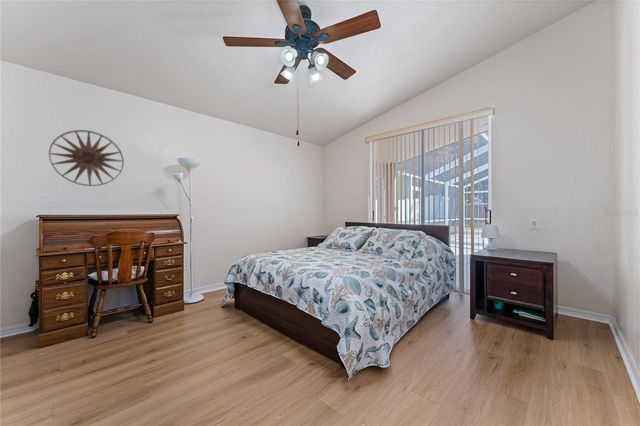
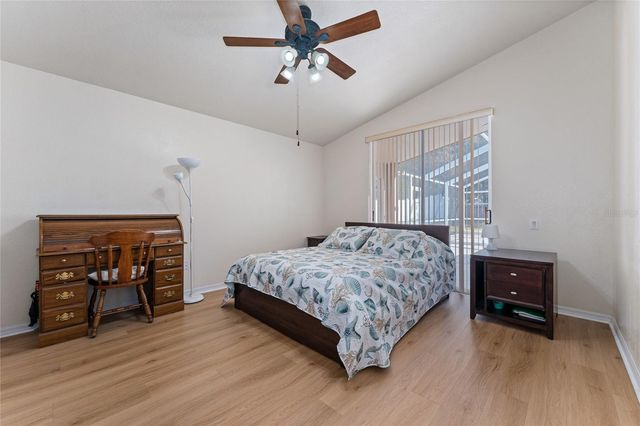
- wall art [48,129,125,187]
